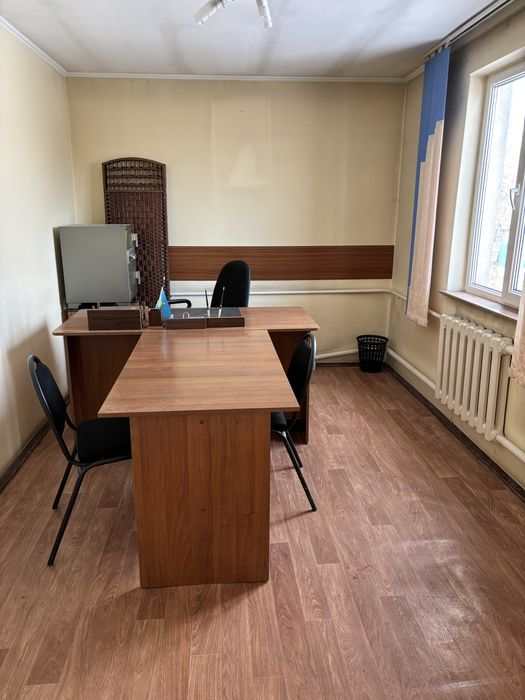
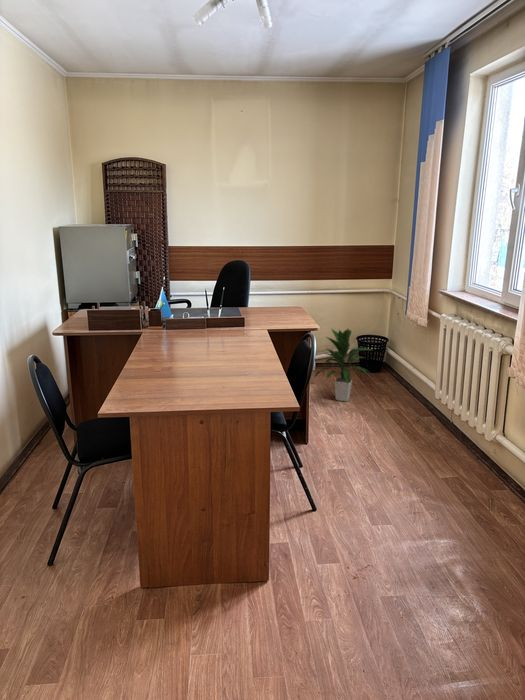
+ indoor plant [312,328,372,402]
